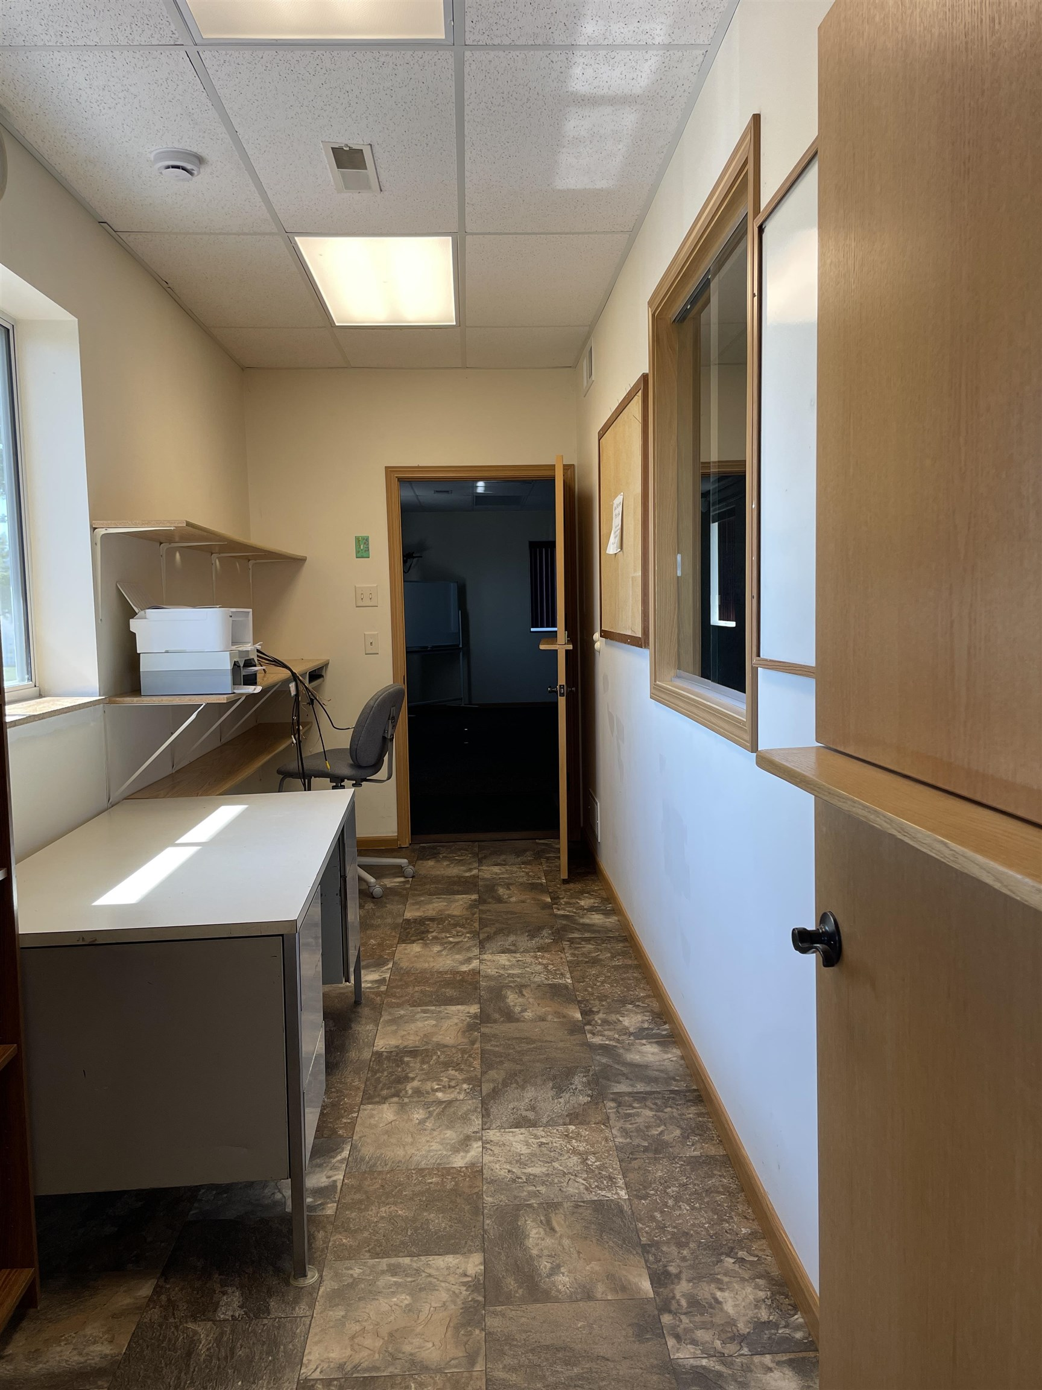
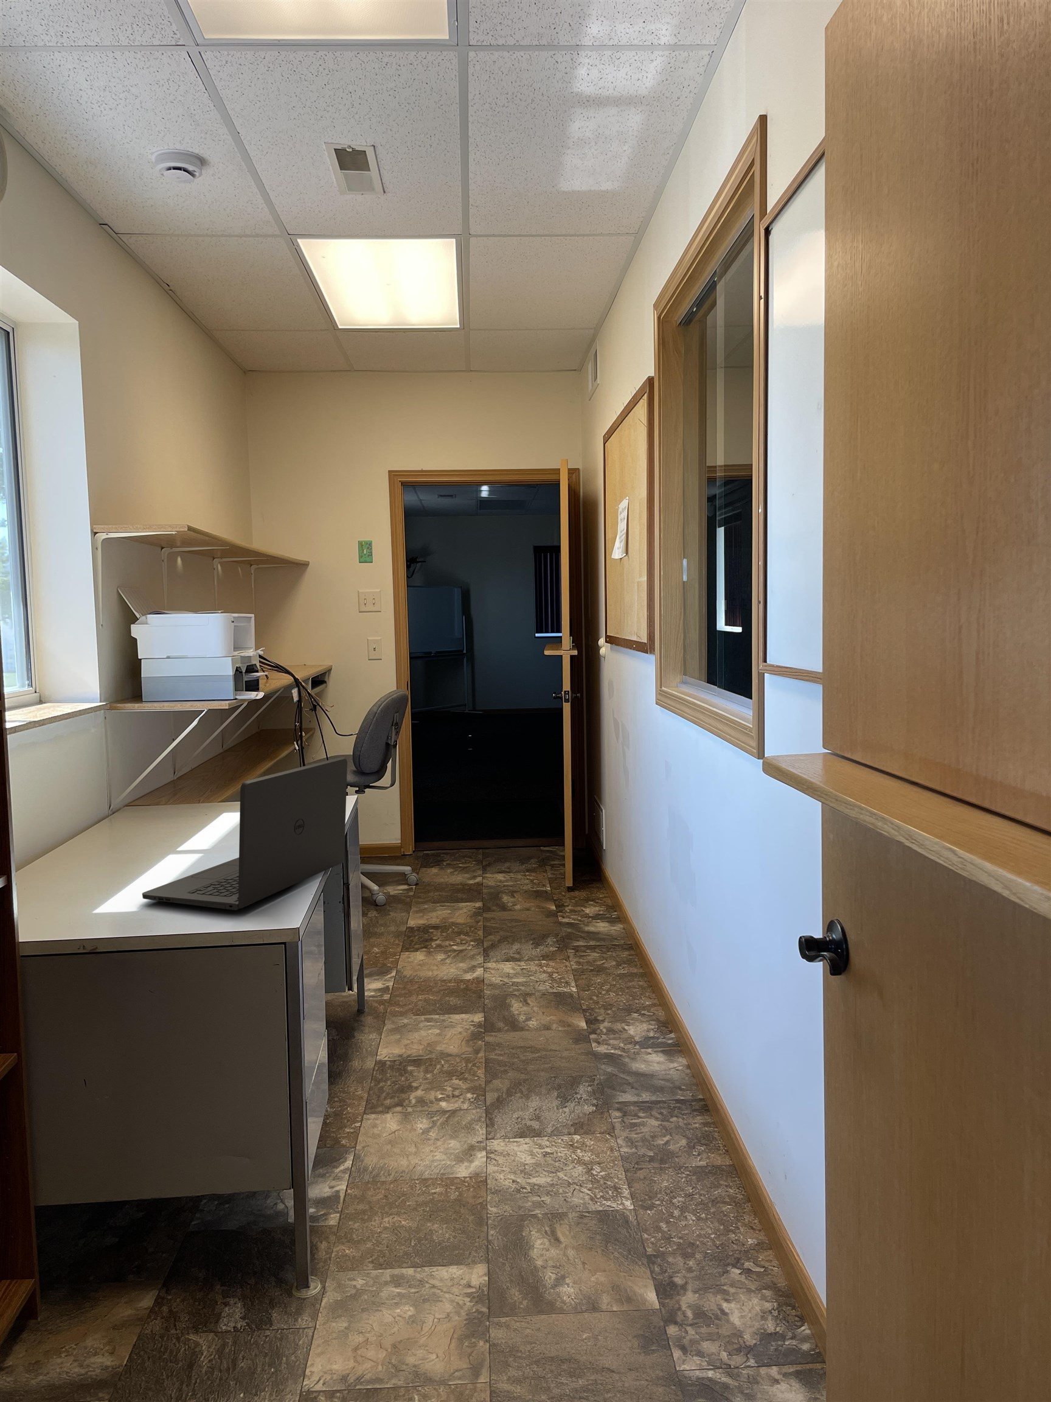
+ laptop [141,756,348,911]
